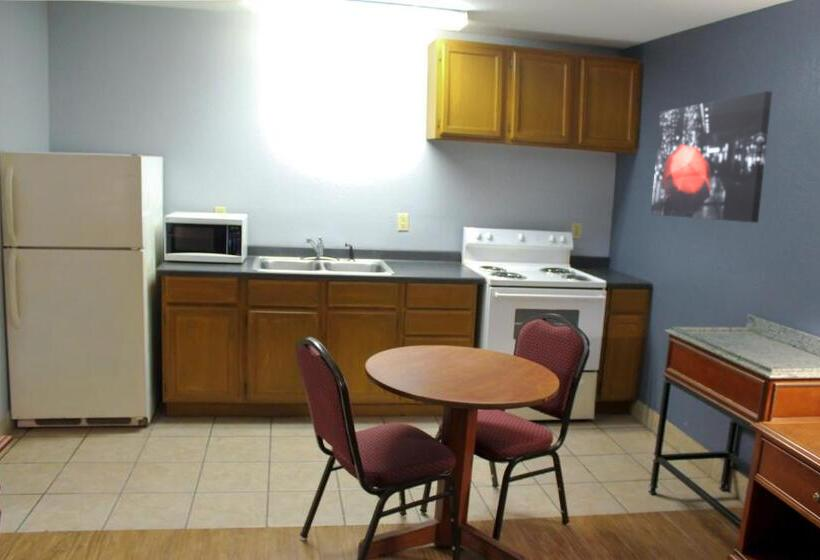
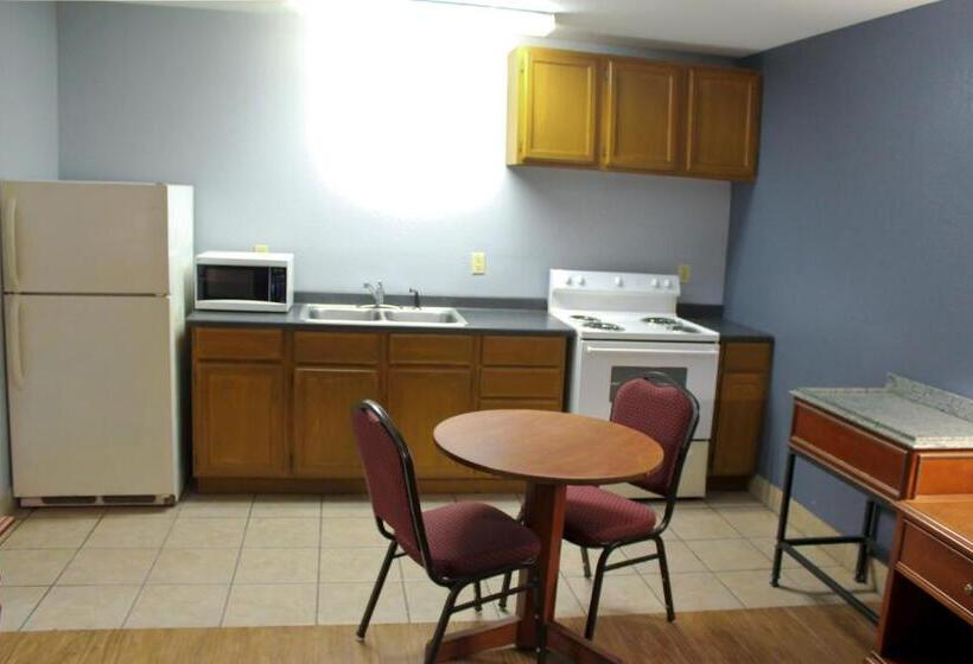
- wall art [650,90,773,224]
